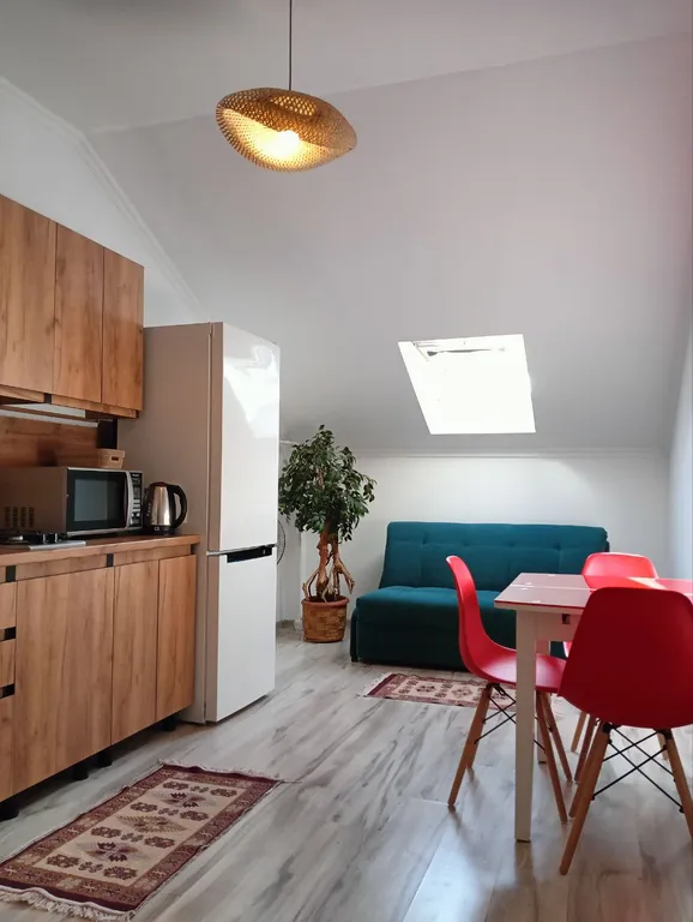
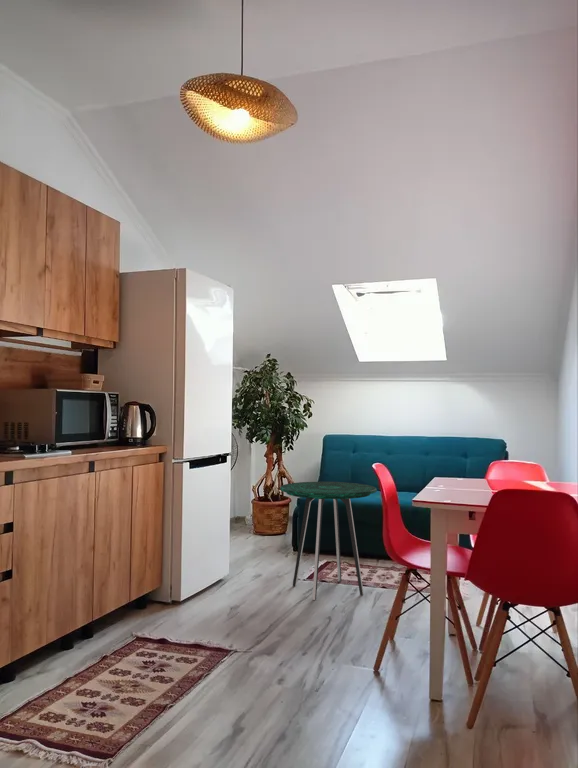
+ side table [279,481,378,601]
